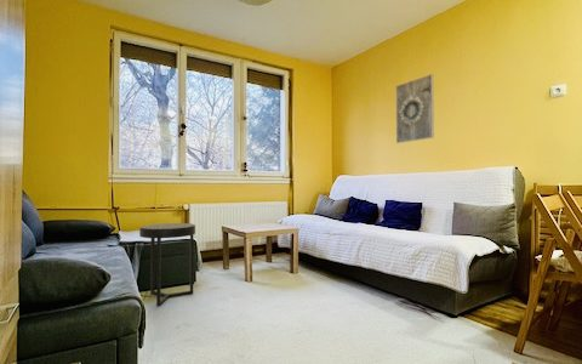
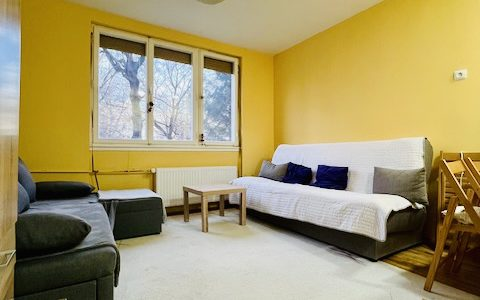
- side table [138,222,196,307]
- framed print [395,73,435,144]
